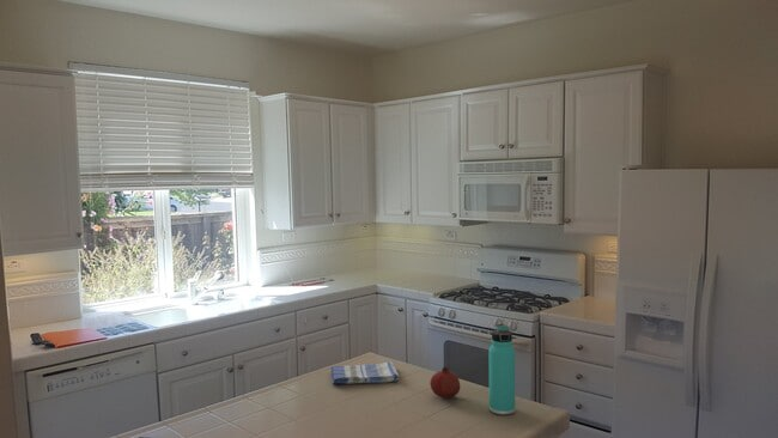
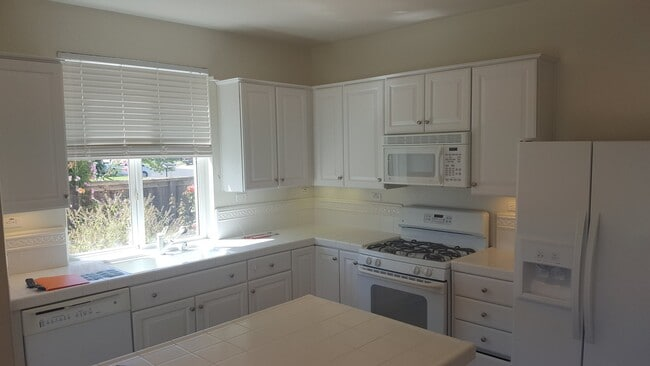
- dish towel [330,360,401,387]
- fruit [430,365,461,400]
- thermos bottle [487,323,516,416]
